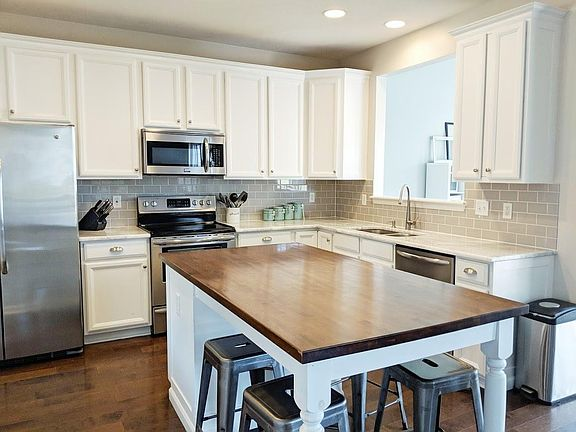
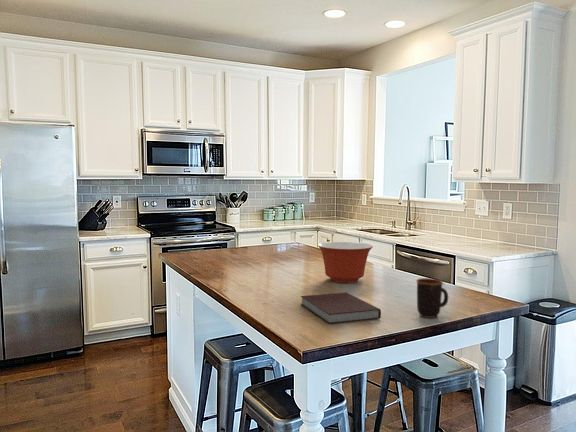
+ mug [415,277,449,319]
+ mixing bowl [317,241,374,284]
+ notebook [300,291,382,325]
